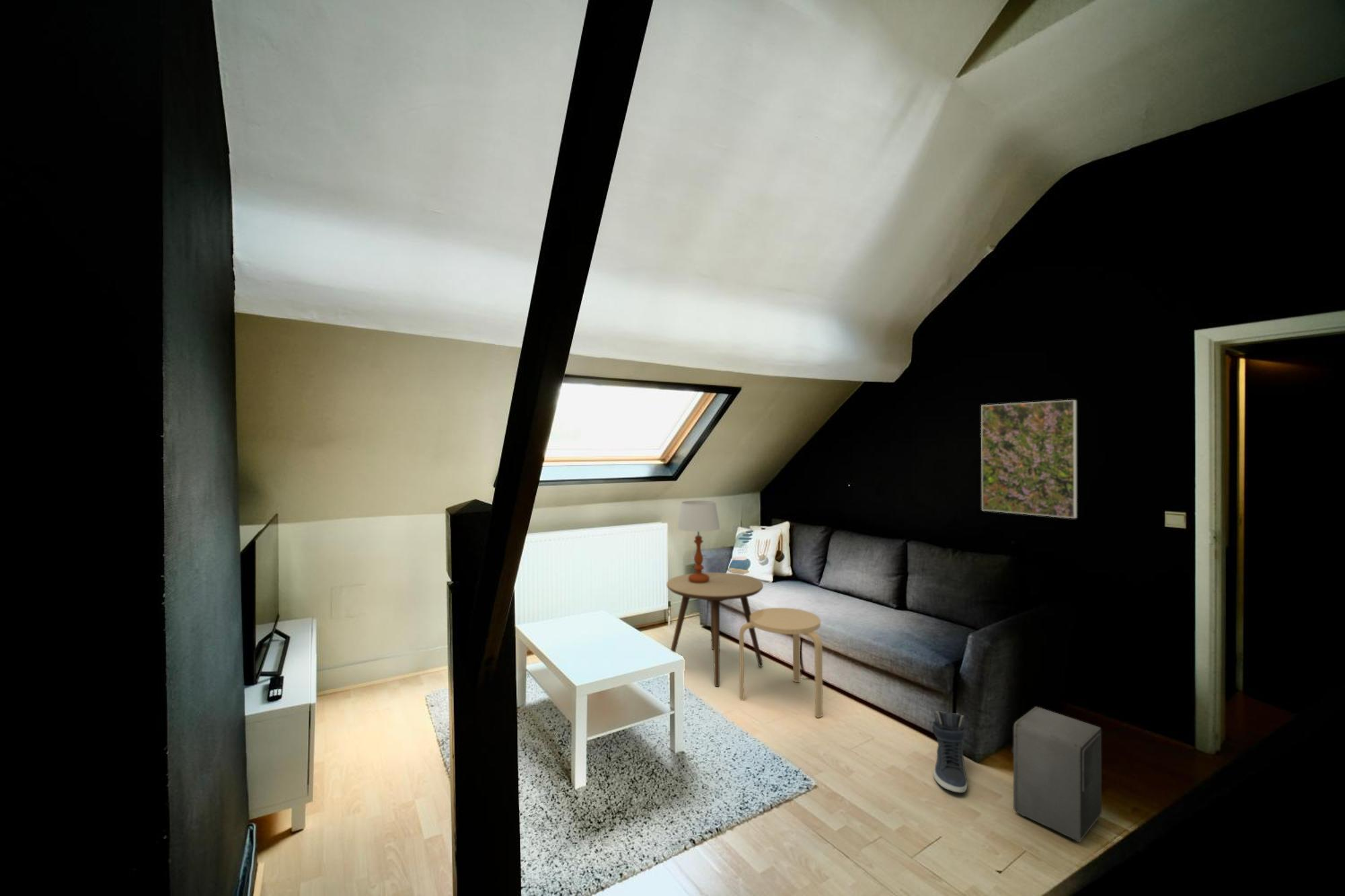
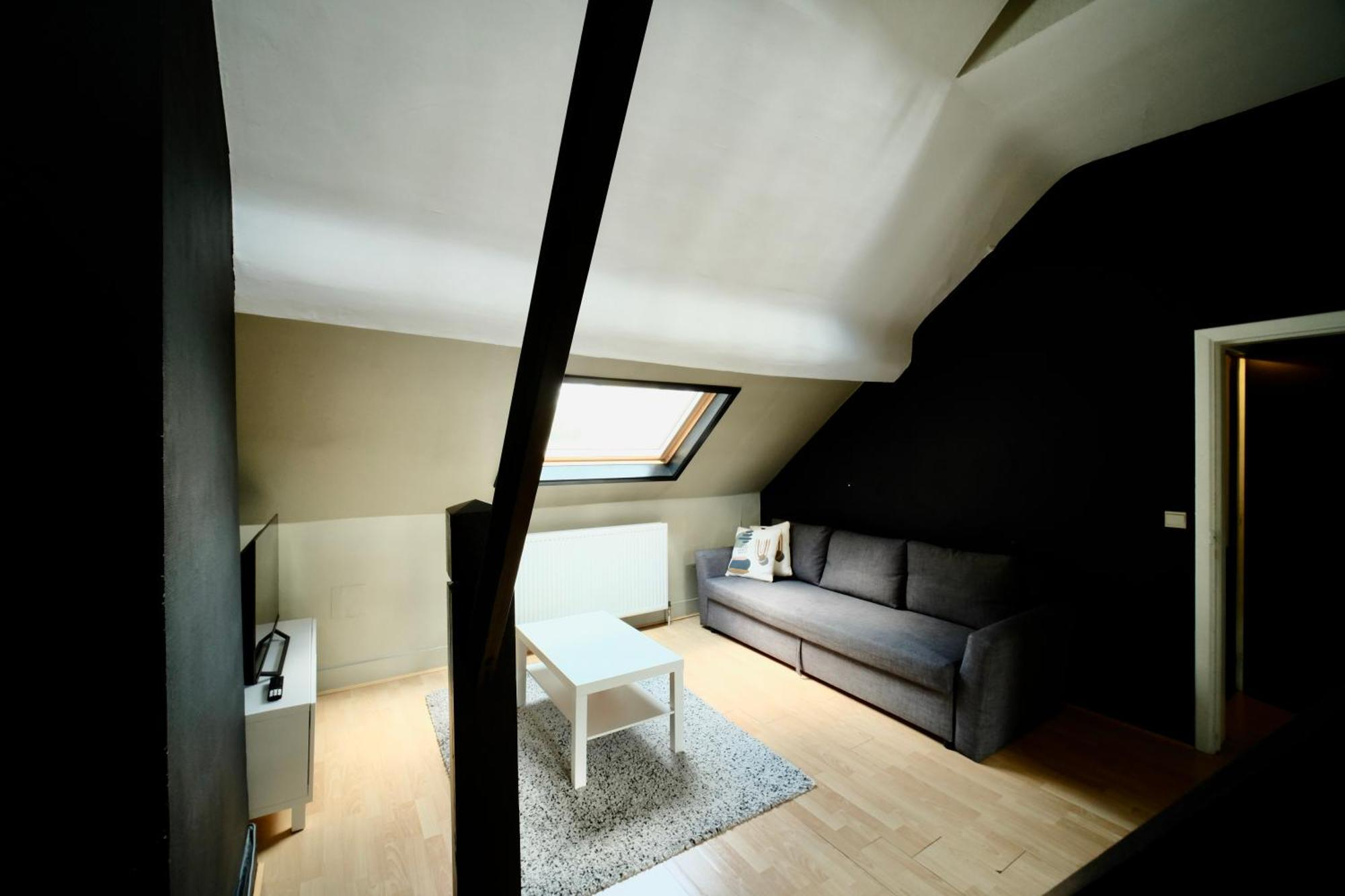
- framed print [981,399,1077,519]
- sneaker [931,710,968,794]
- side table [666,572,764,687]
- speaker [1011,706,1102,843]
- table lamp [676,500,721,583]
- stool [738,607,823,719]
